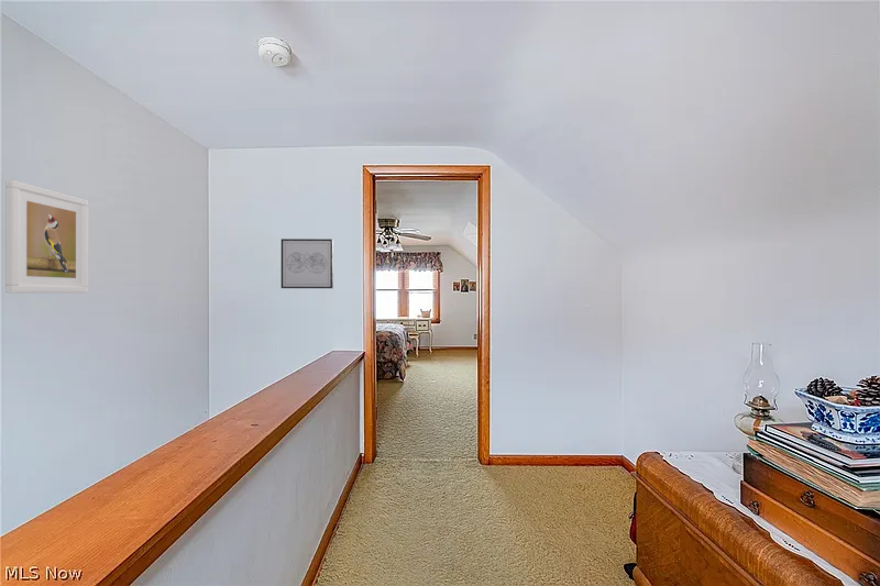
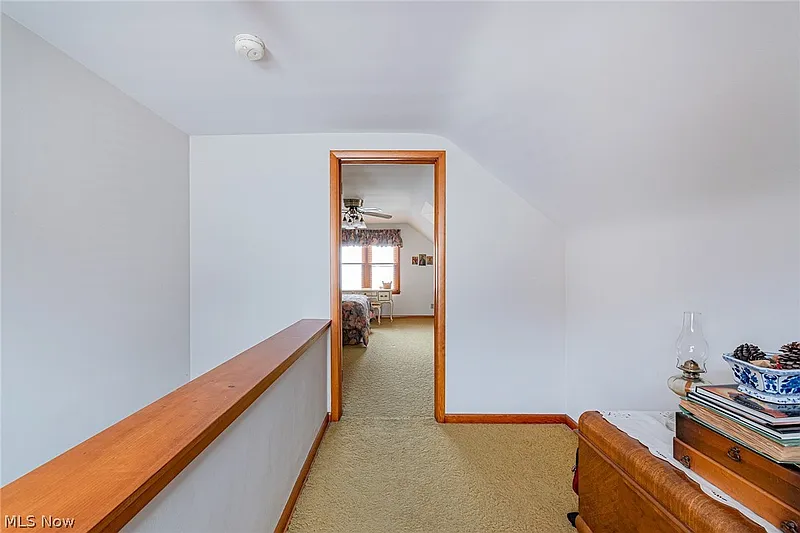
- wall art [280,237,334,289]
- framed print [4,179,89,294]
